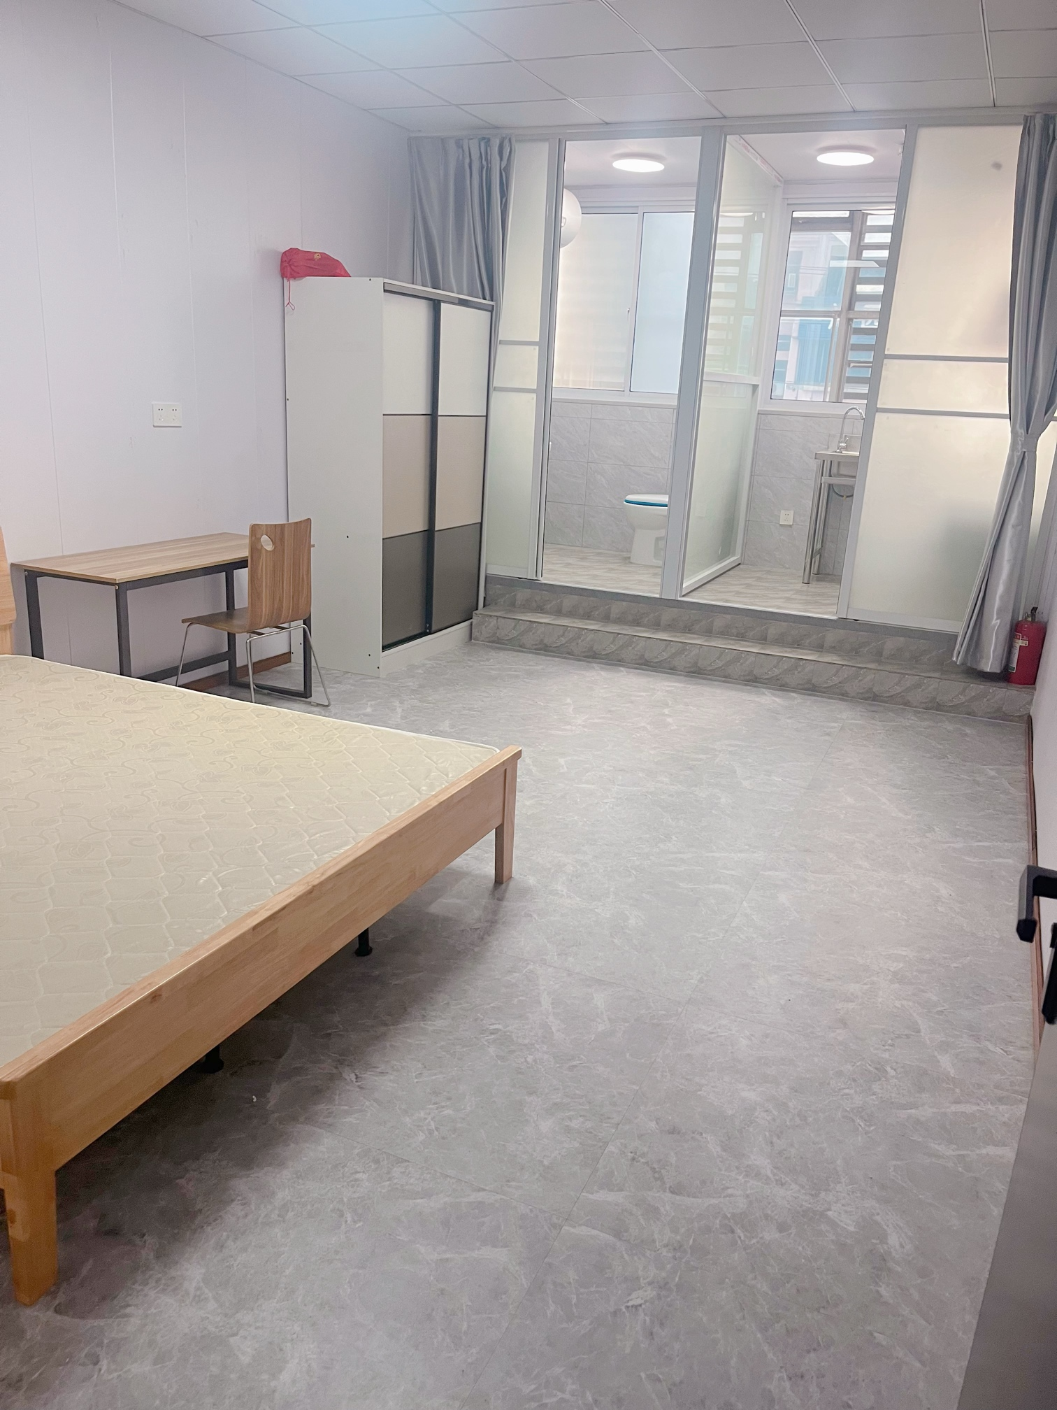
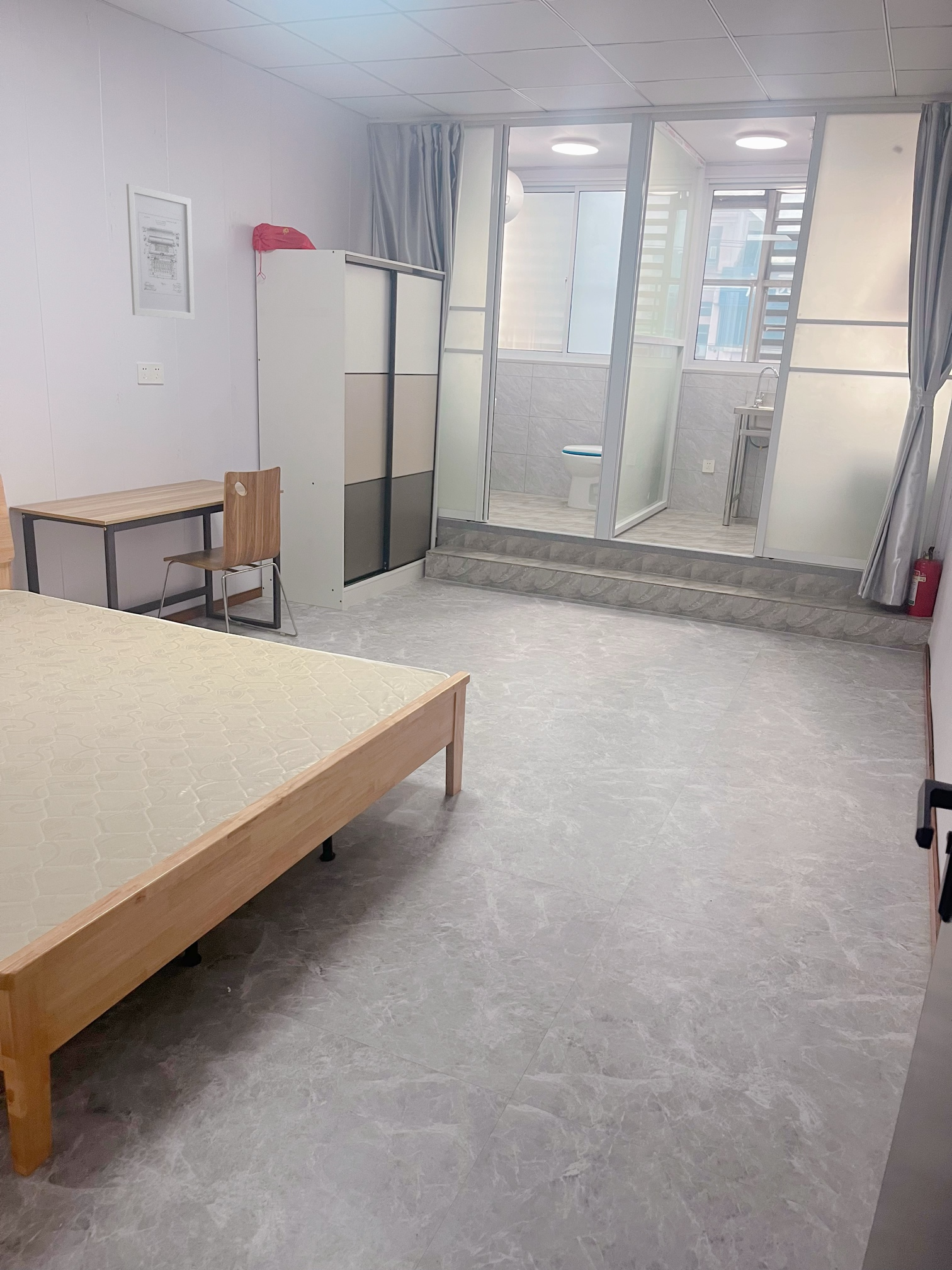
+ wall art [126,183,195,321]
